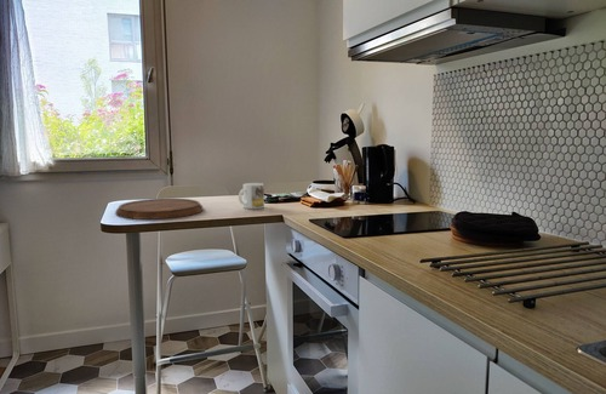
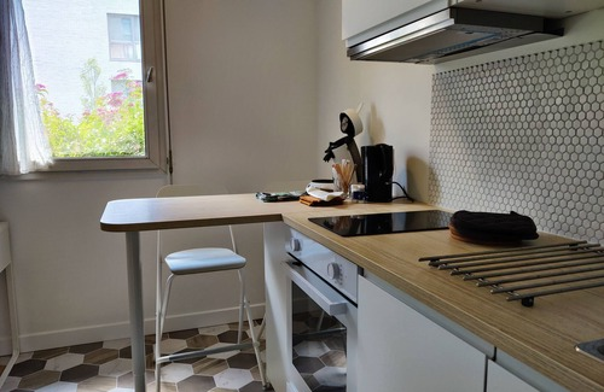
- mug [238,182,265,210]
- cutting board [114,198,204,221]
